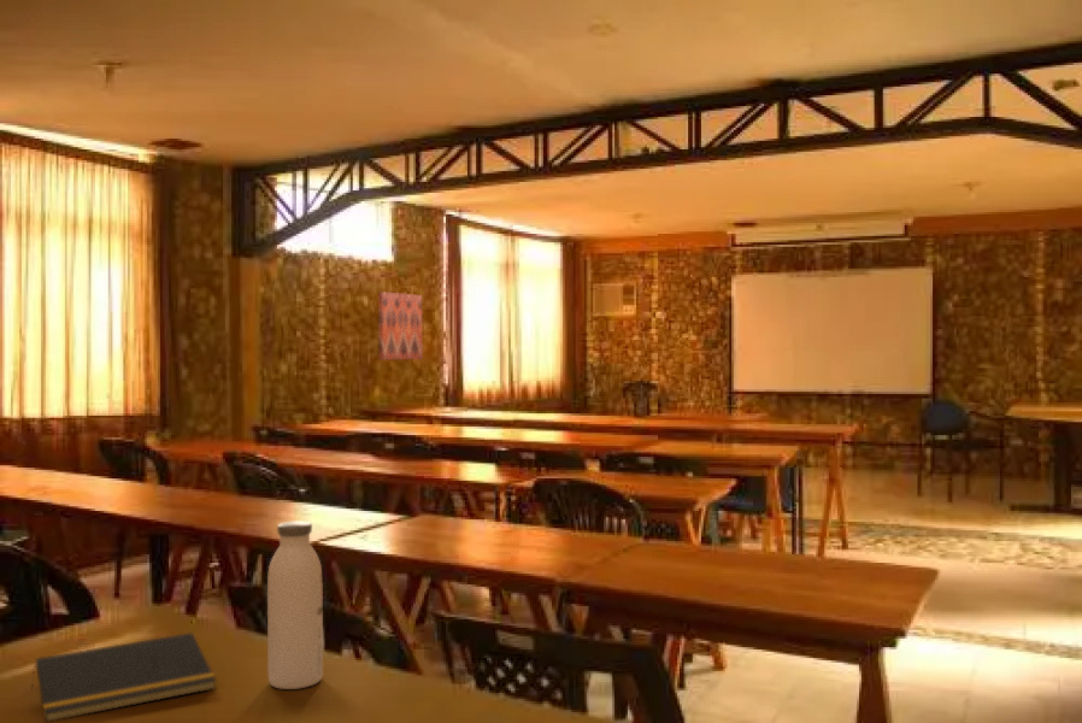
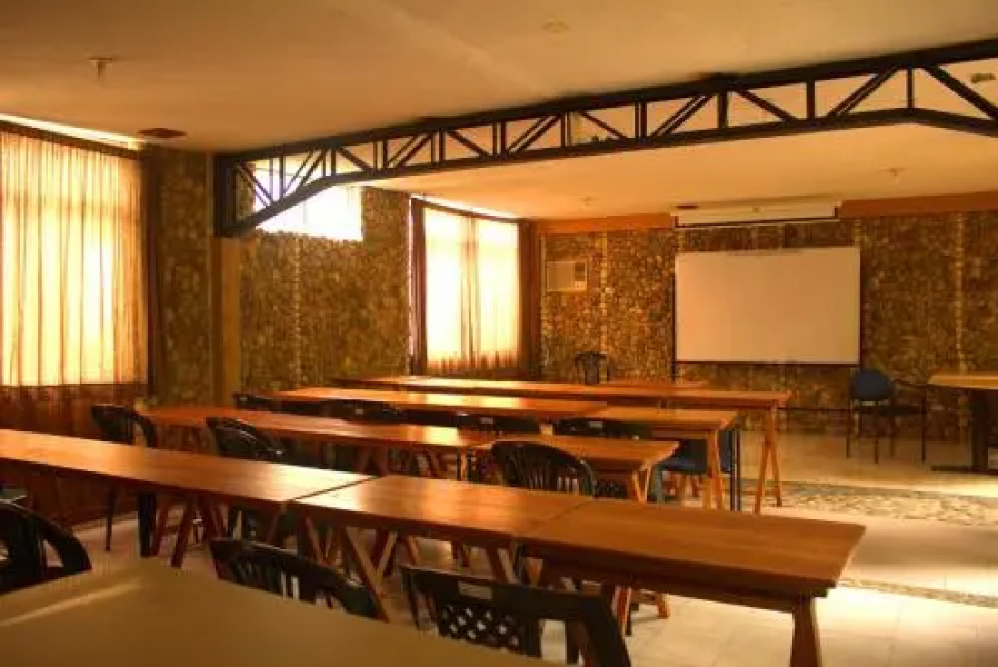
- wall art [377,290,424,362]
- notepad [30,631,217,723]
- water bottle [266,519,324,690]
